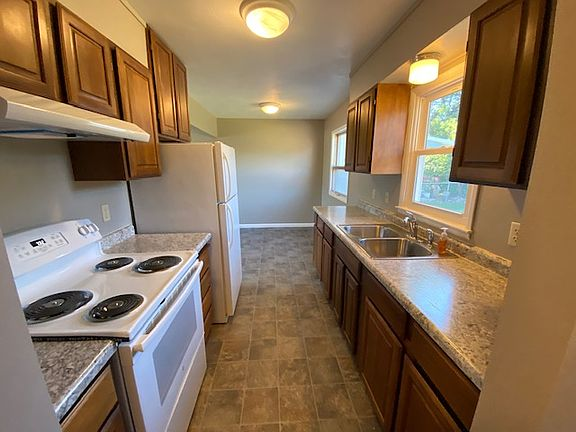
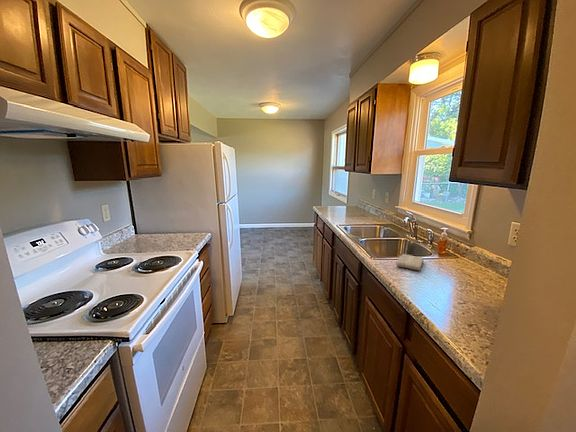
+ washcloth [396,253,425,271]
